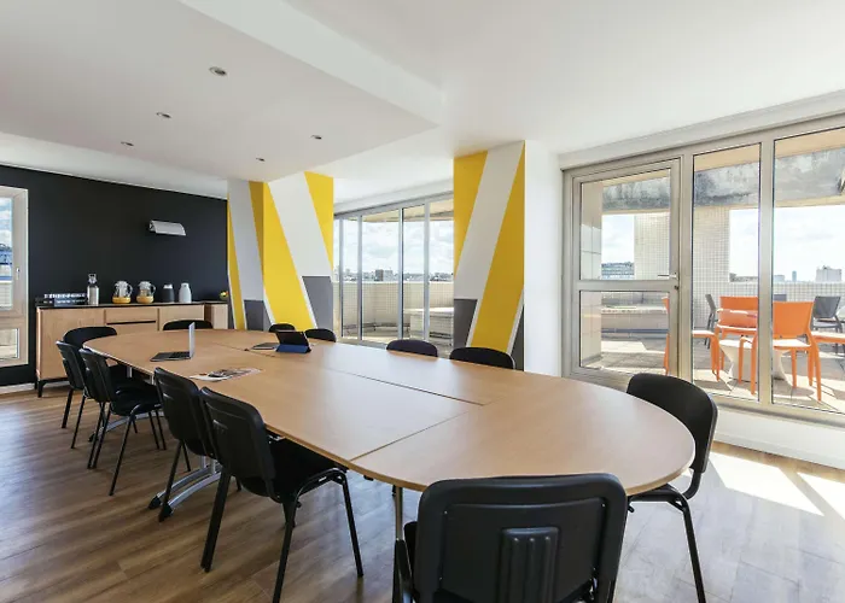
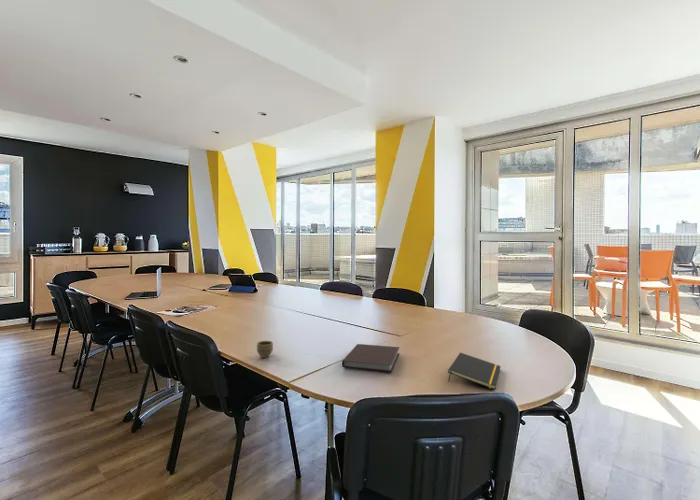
+ cup [256,340,274,359]
+ notebook [341,343,400,373]
+ notepad [447,352,502,391]
